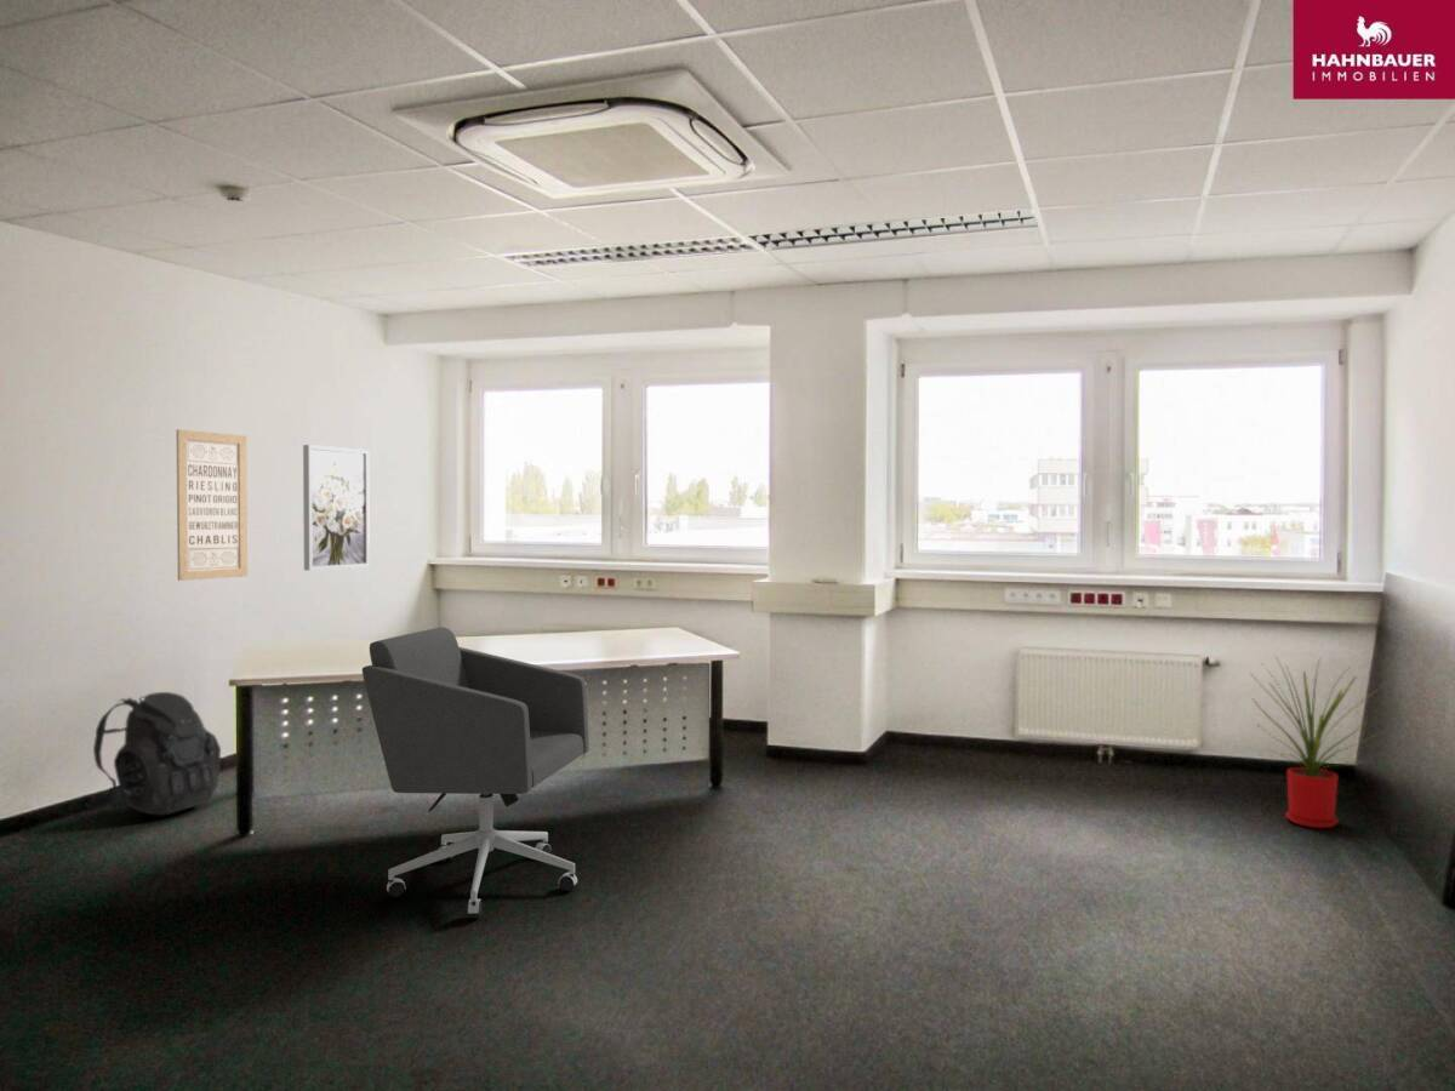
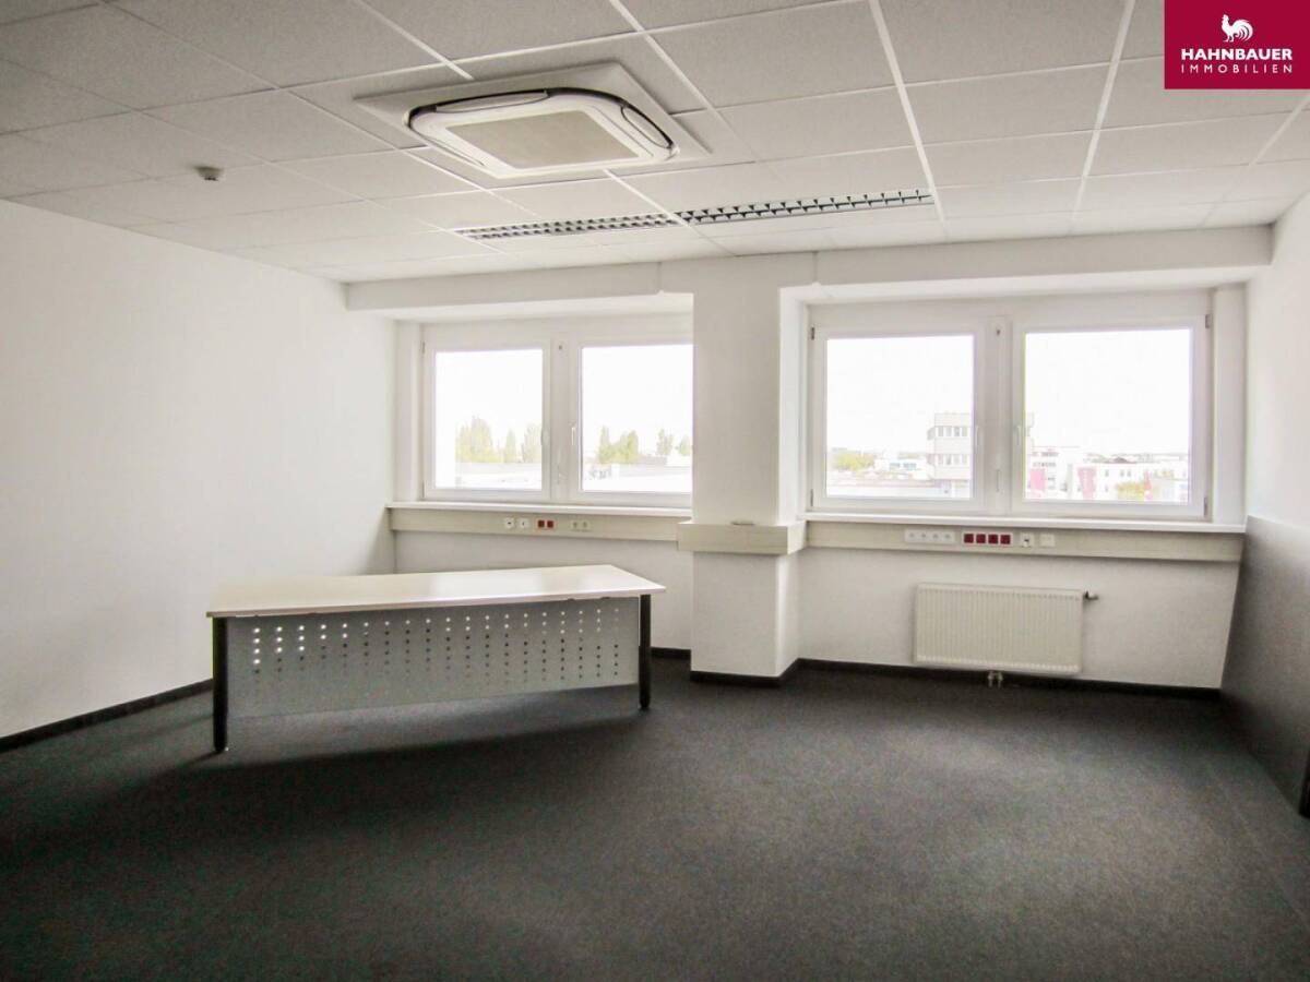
- house plant [1248,655,1386,829]
- backpack [84,691,222,817]
- office chair [361,626,590,918]
- wall art [302,444,371,572]
- wall art [176,428,249,582]
